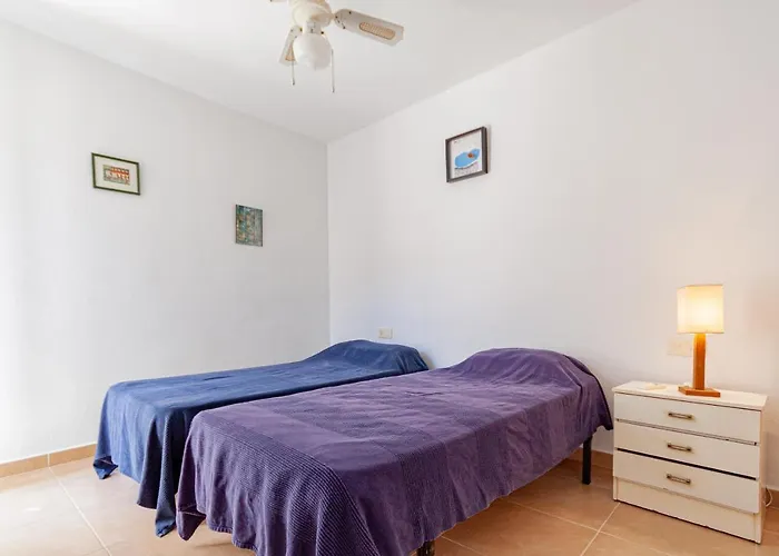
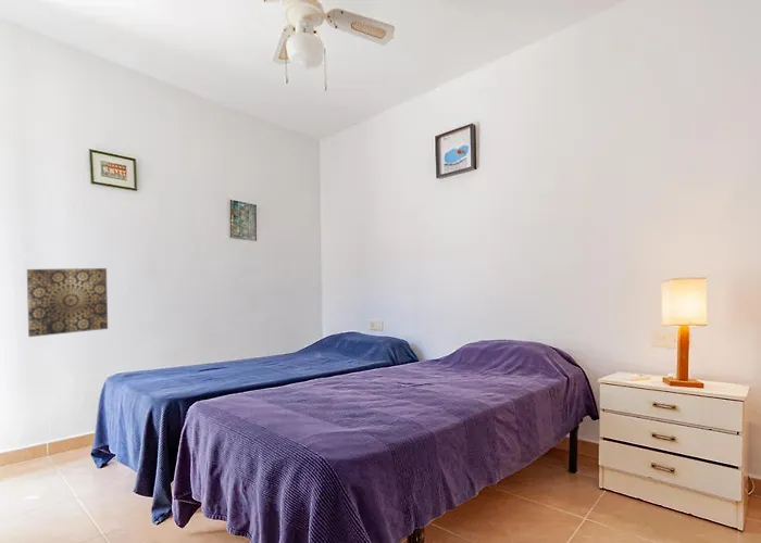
+ wall art [26,267,109,338]
